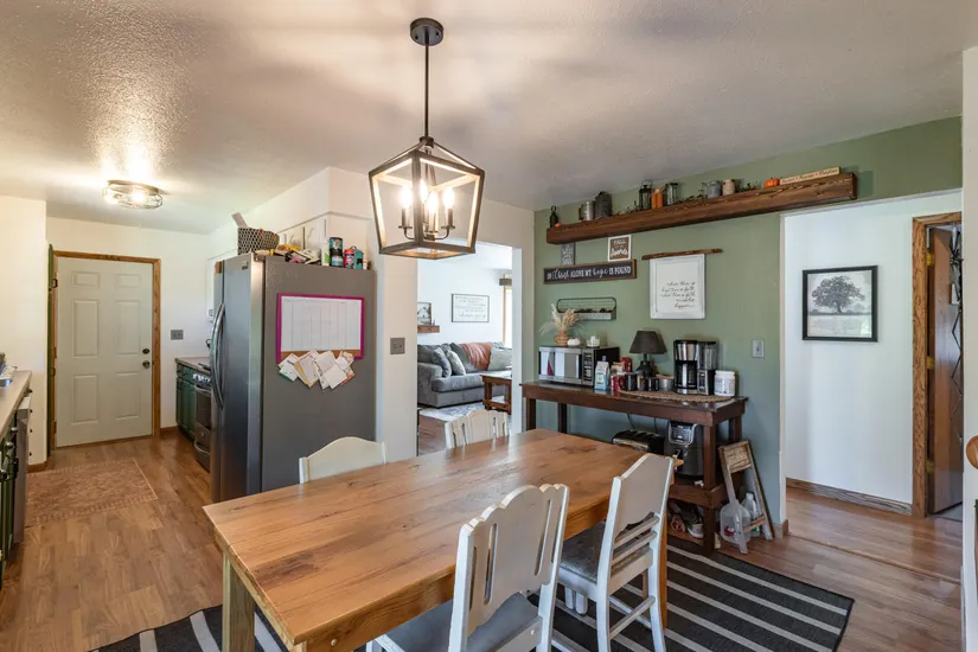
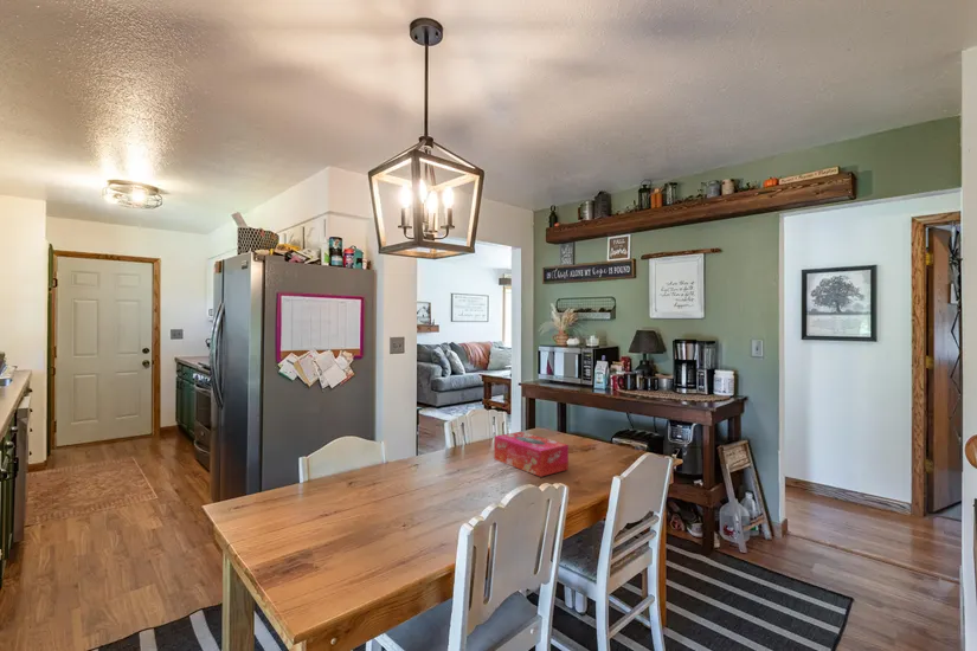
+ tissue box [493,431,570,478]
